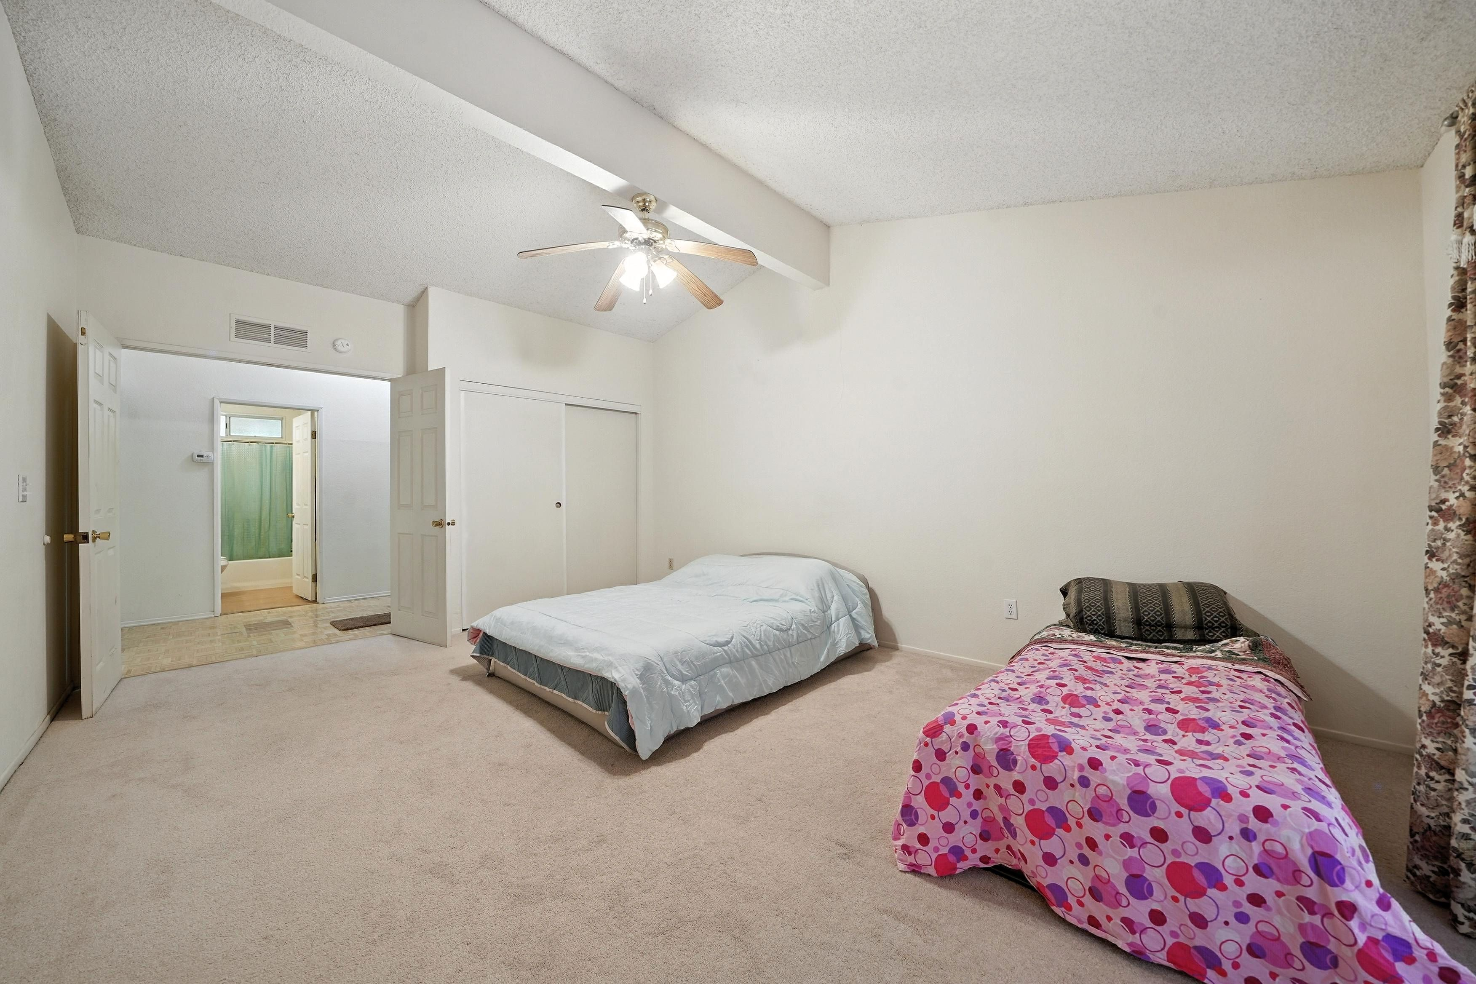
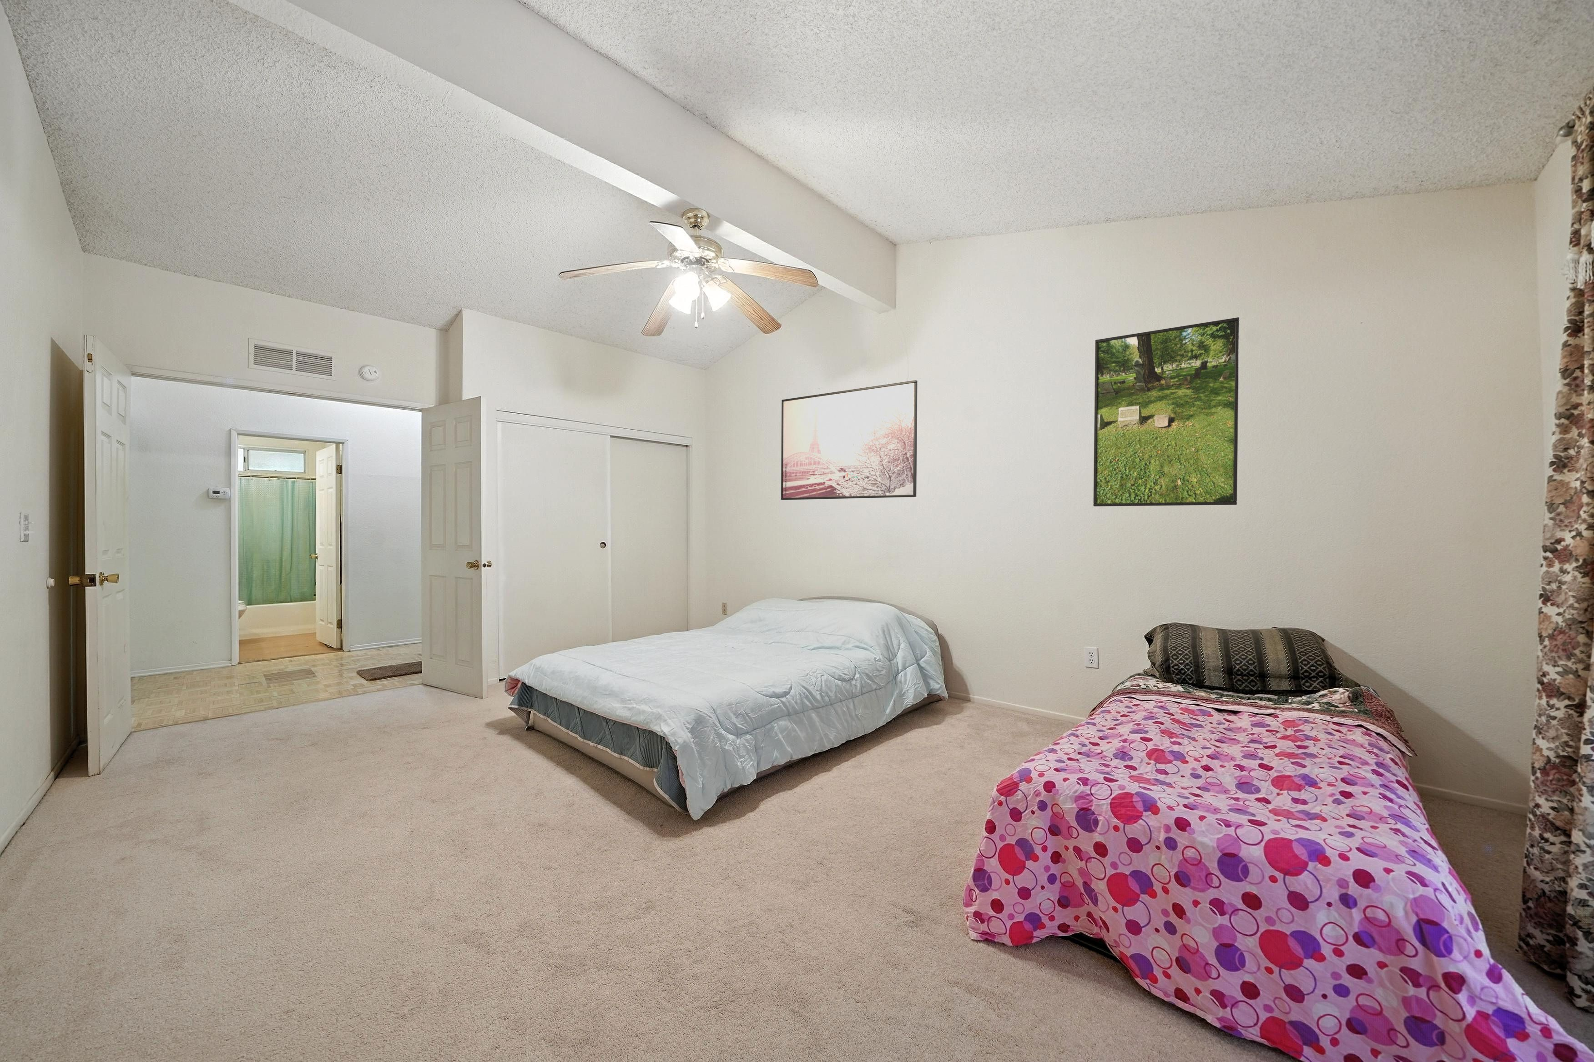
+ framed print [1092,316,1239,507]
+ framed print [780,380,918,500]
